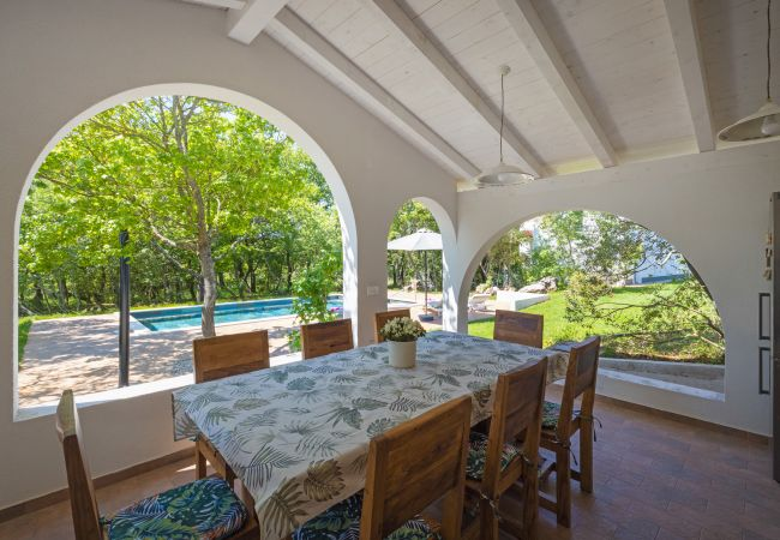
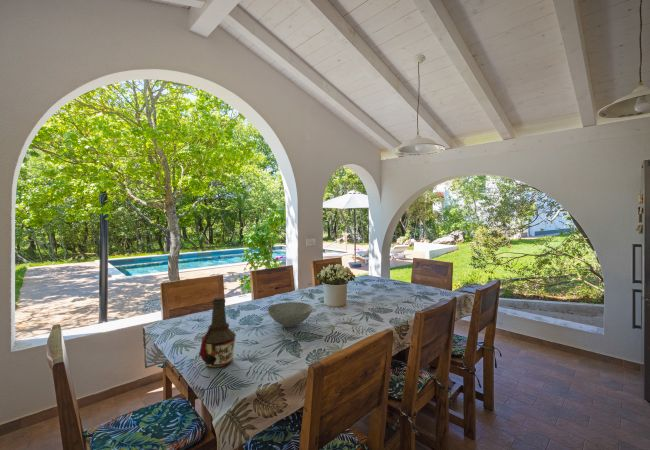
+ bottle [197,296,237,369]
+ bowl [267,301,314,328]
